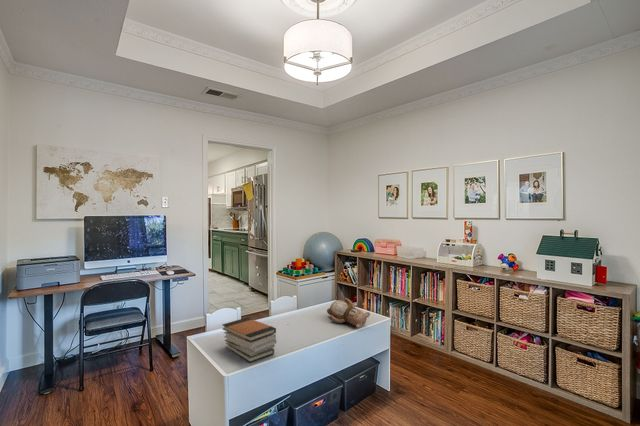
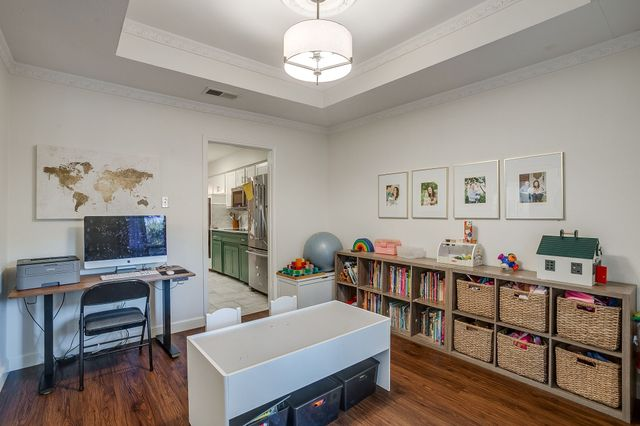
- book stack [221,317,277,363]
- teddy bear [326,297,371,329]
